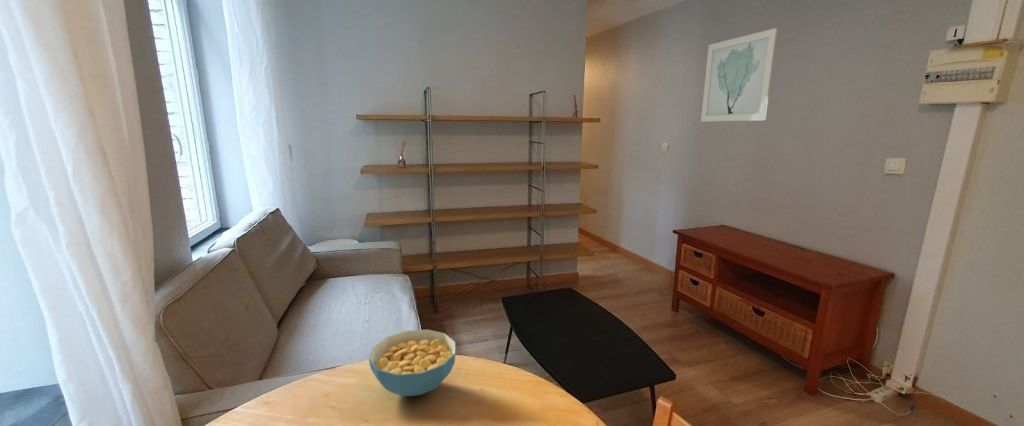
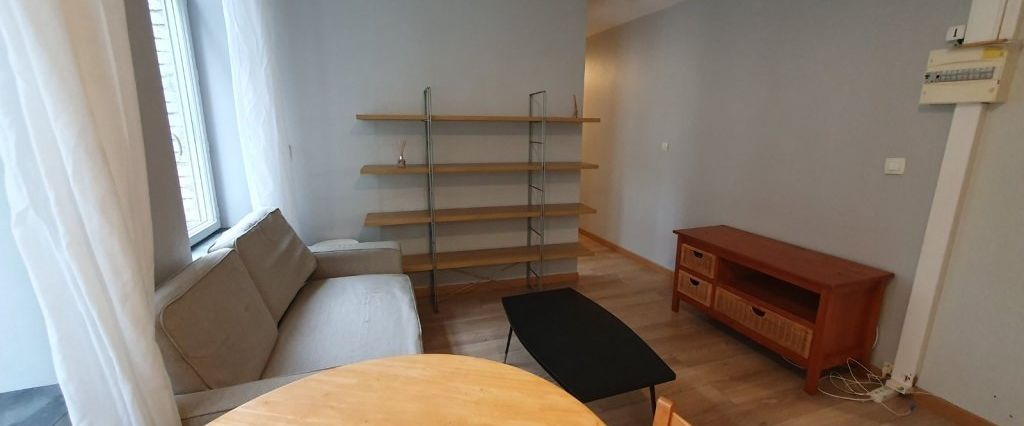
- wall art [700,27,779,123]
- cereal bowl [368,329,457,397]
